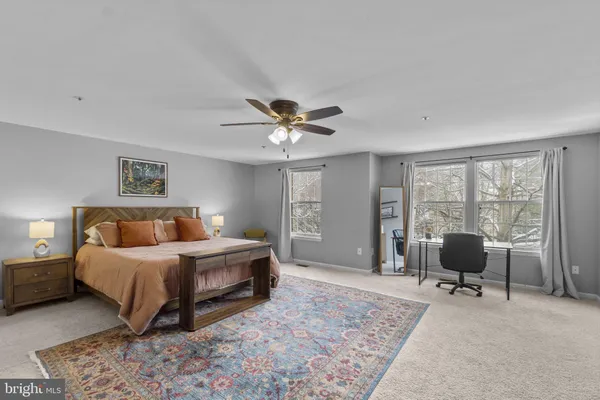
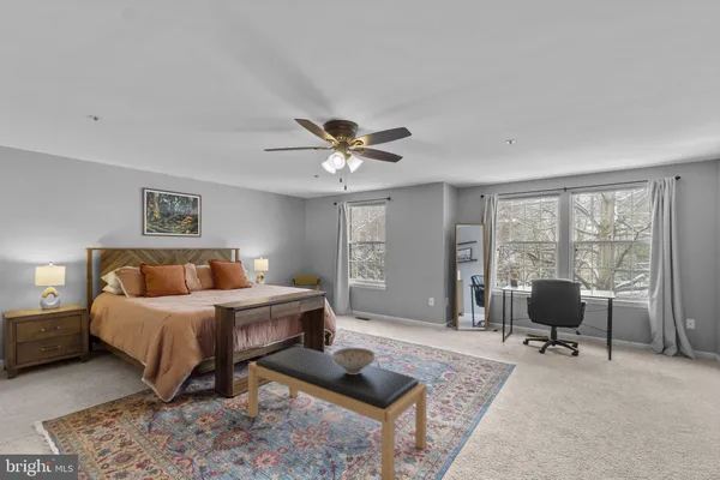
+ decorative bowl [331,347,376,374]
+ bench [247,346,428,480]
